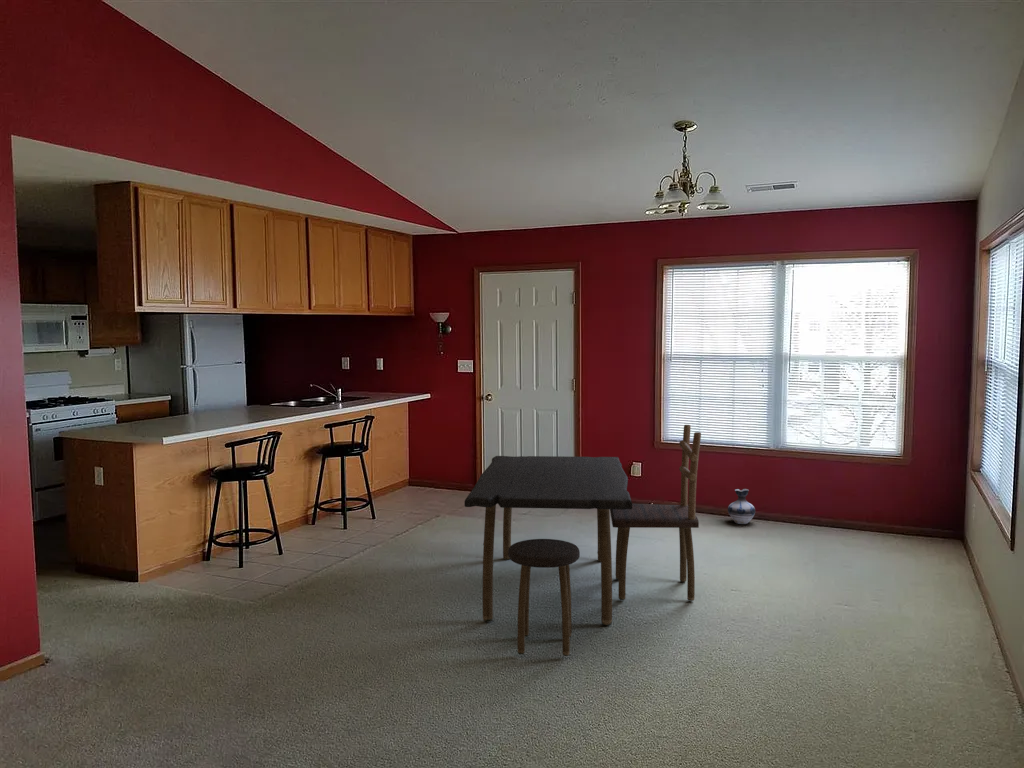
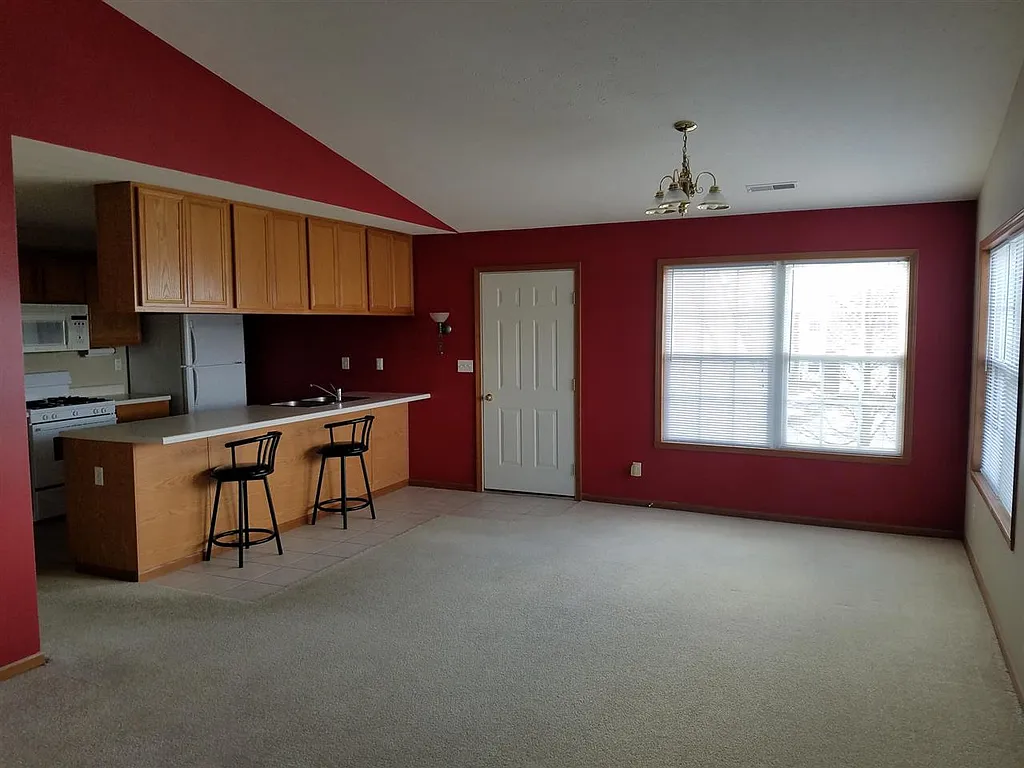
- dining table [464,424,702,657]
- ceramic jug [727,488,756,525]
